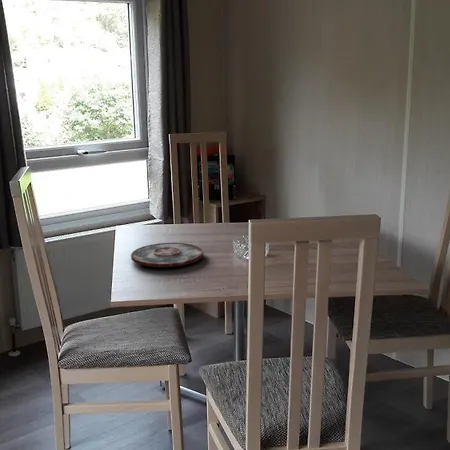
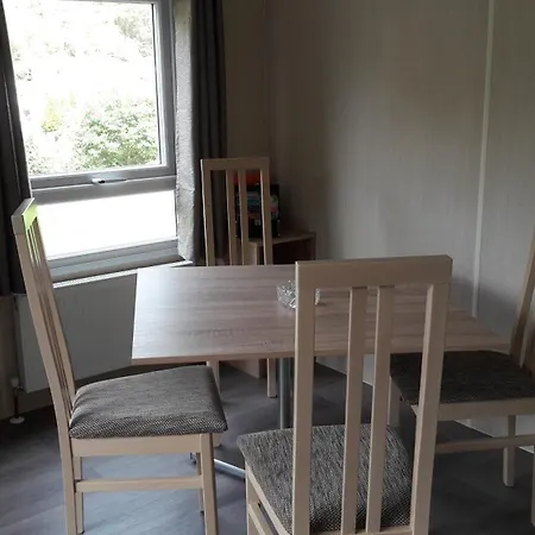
- plate [130,242,204,268]
